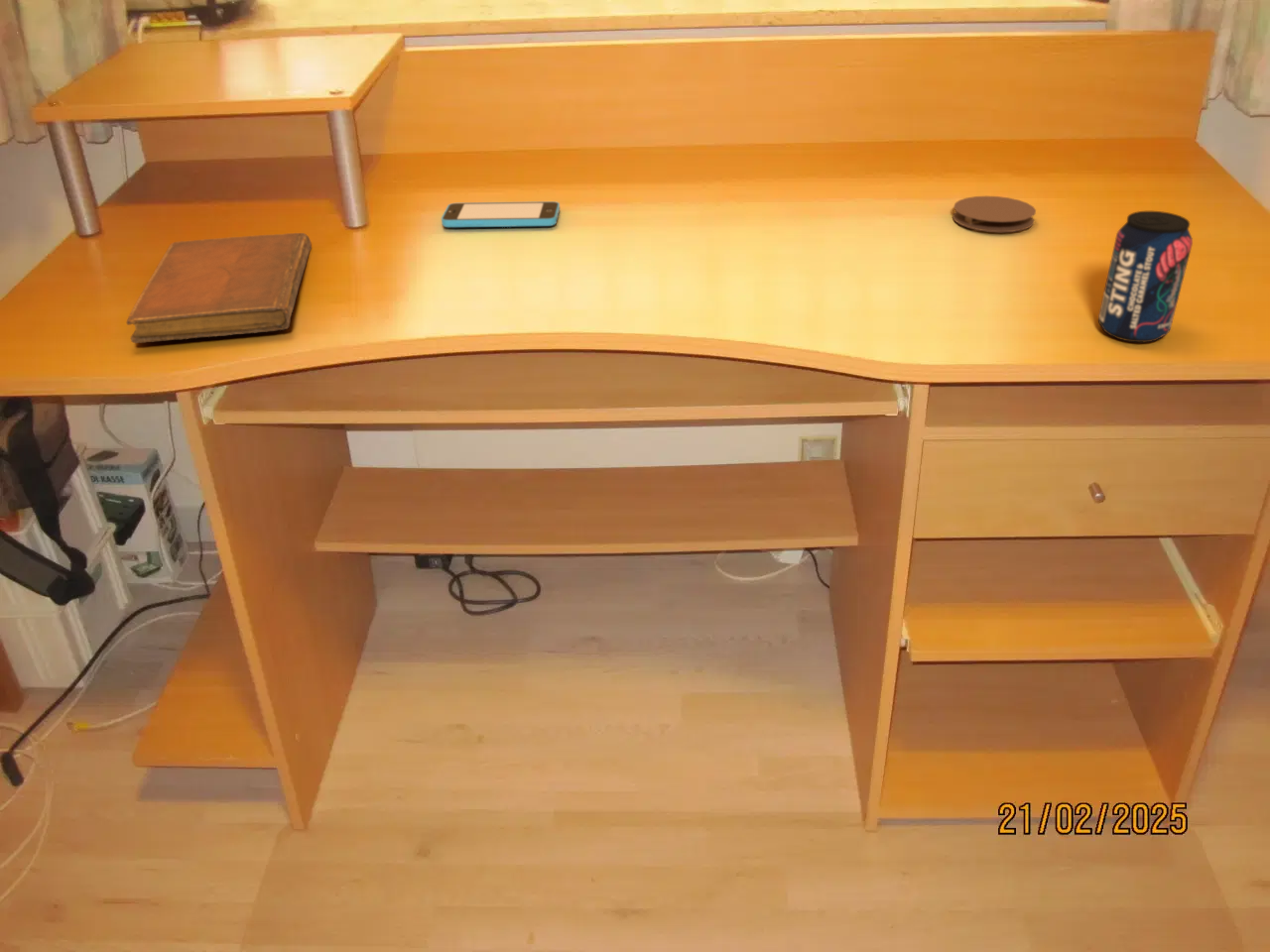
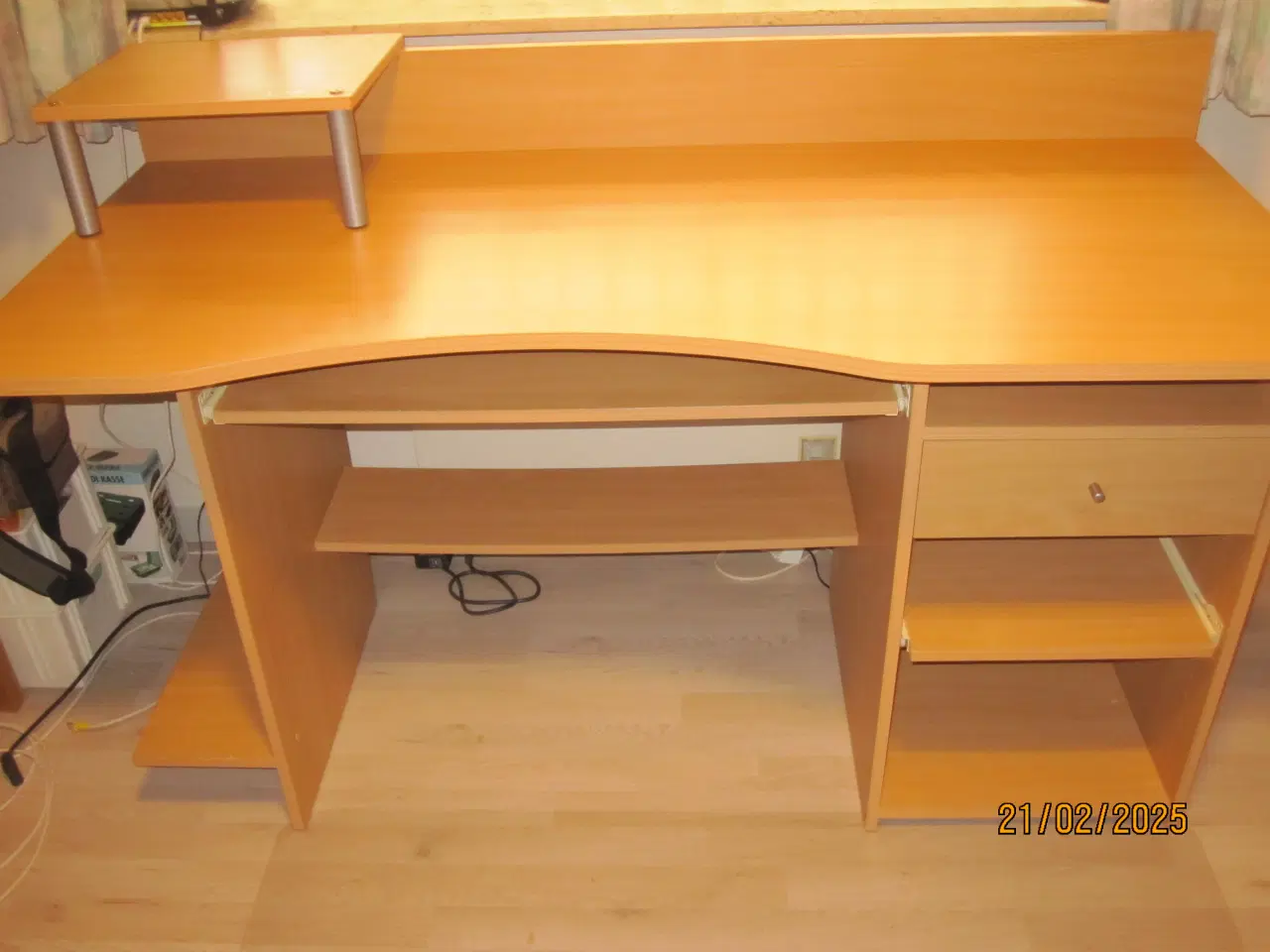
- smartphone [441,200,561,228]
- beverage can [1097,210,1194,343]
- notebook [126,232,312,344]
- coaster [952,195,1037,233]
